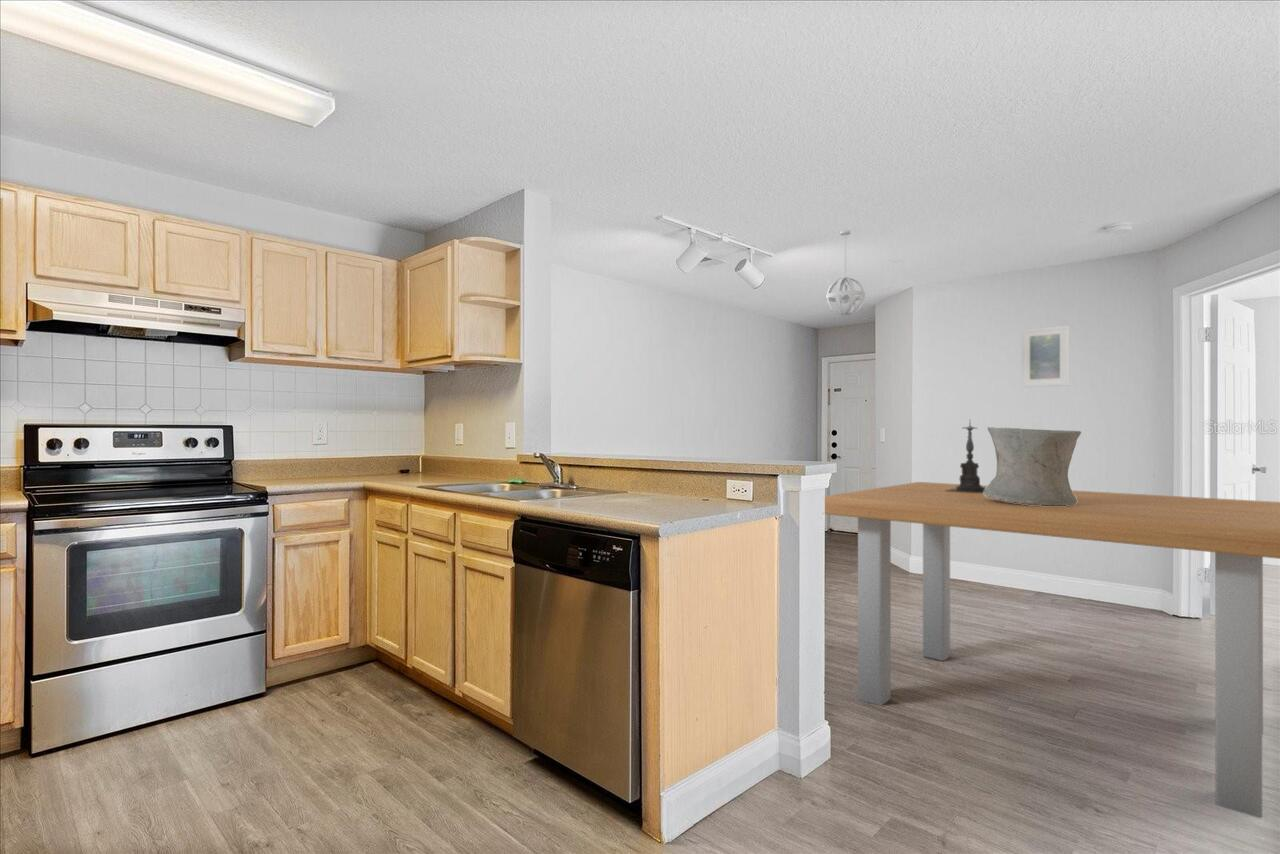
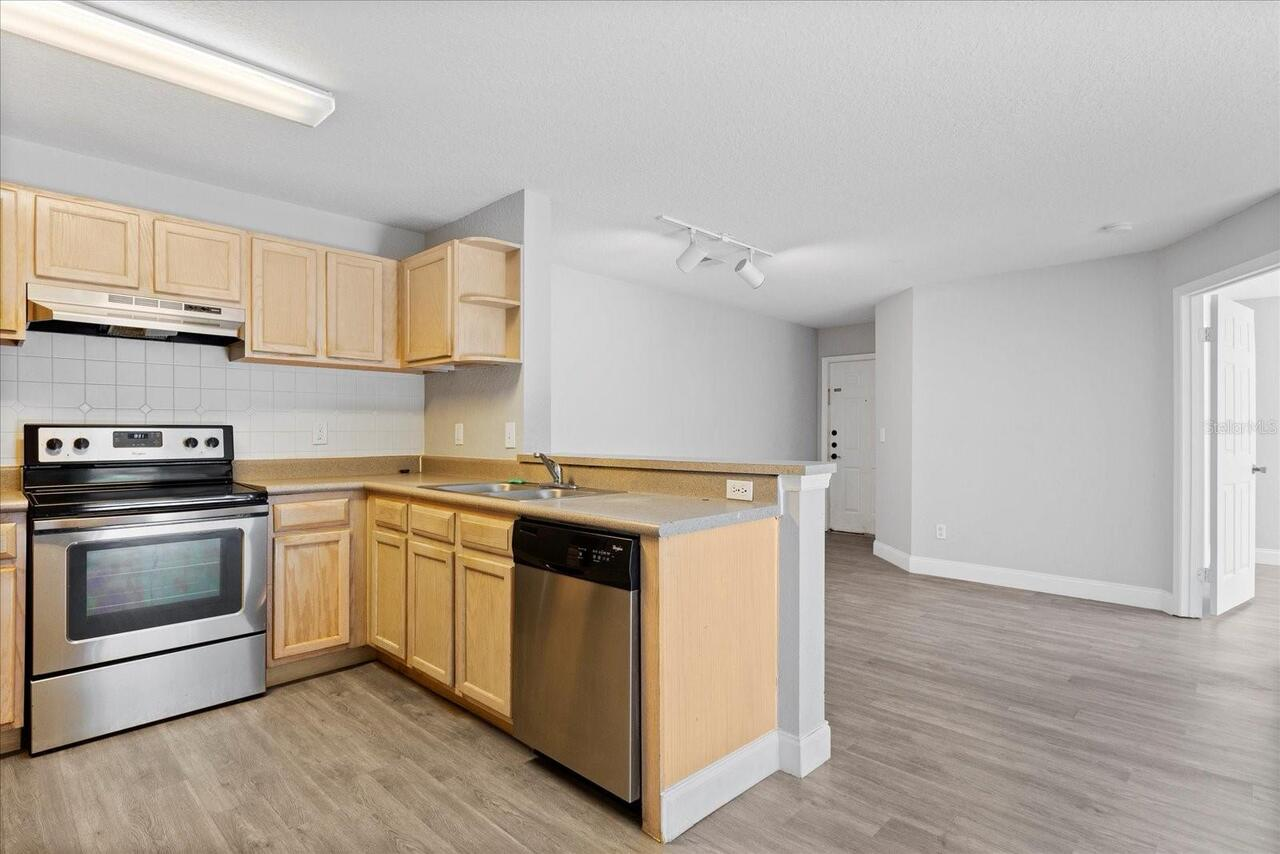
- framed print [1021,324,1070,388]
- vase [983,426,1082,506]
- candle holder [946,420,985,493]
- pendant light [825,229,866,316]
- dining table [824,481,1280,819]
